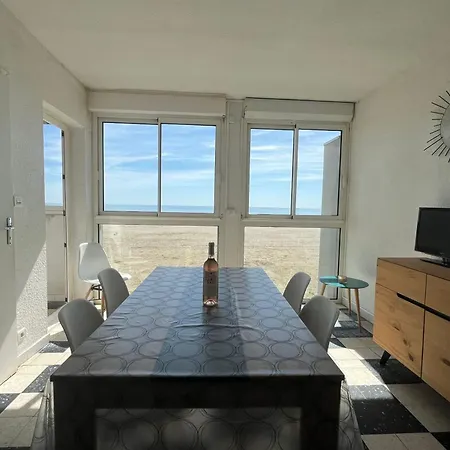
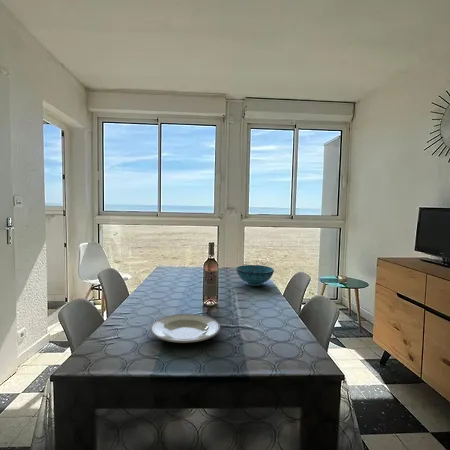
+ plate [149,313,221,344]
+ bowl [235,264,275,287]
